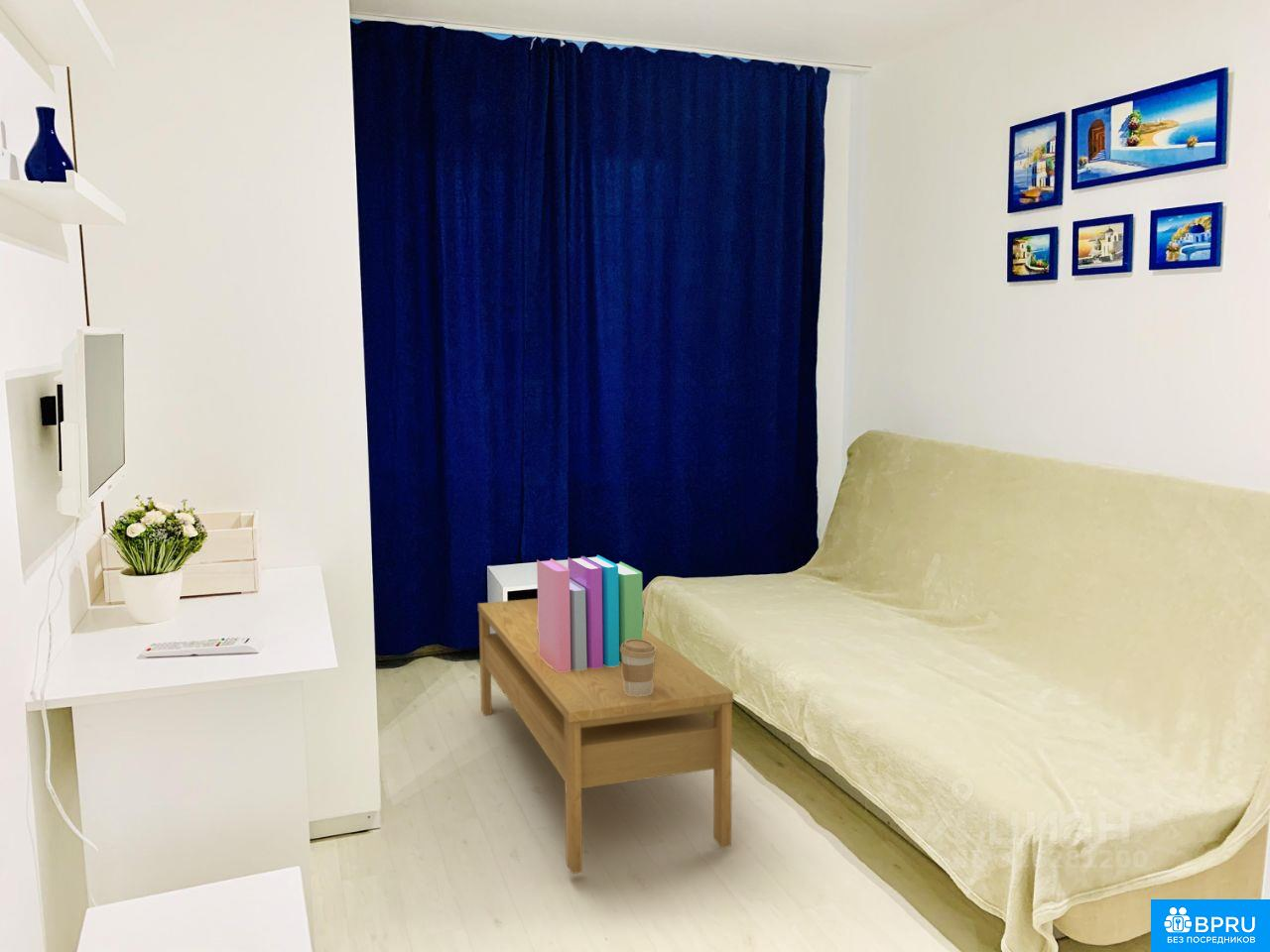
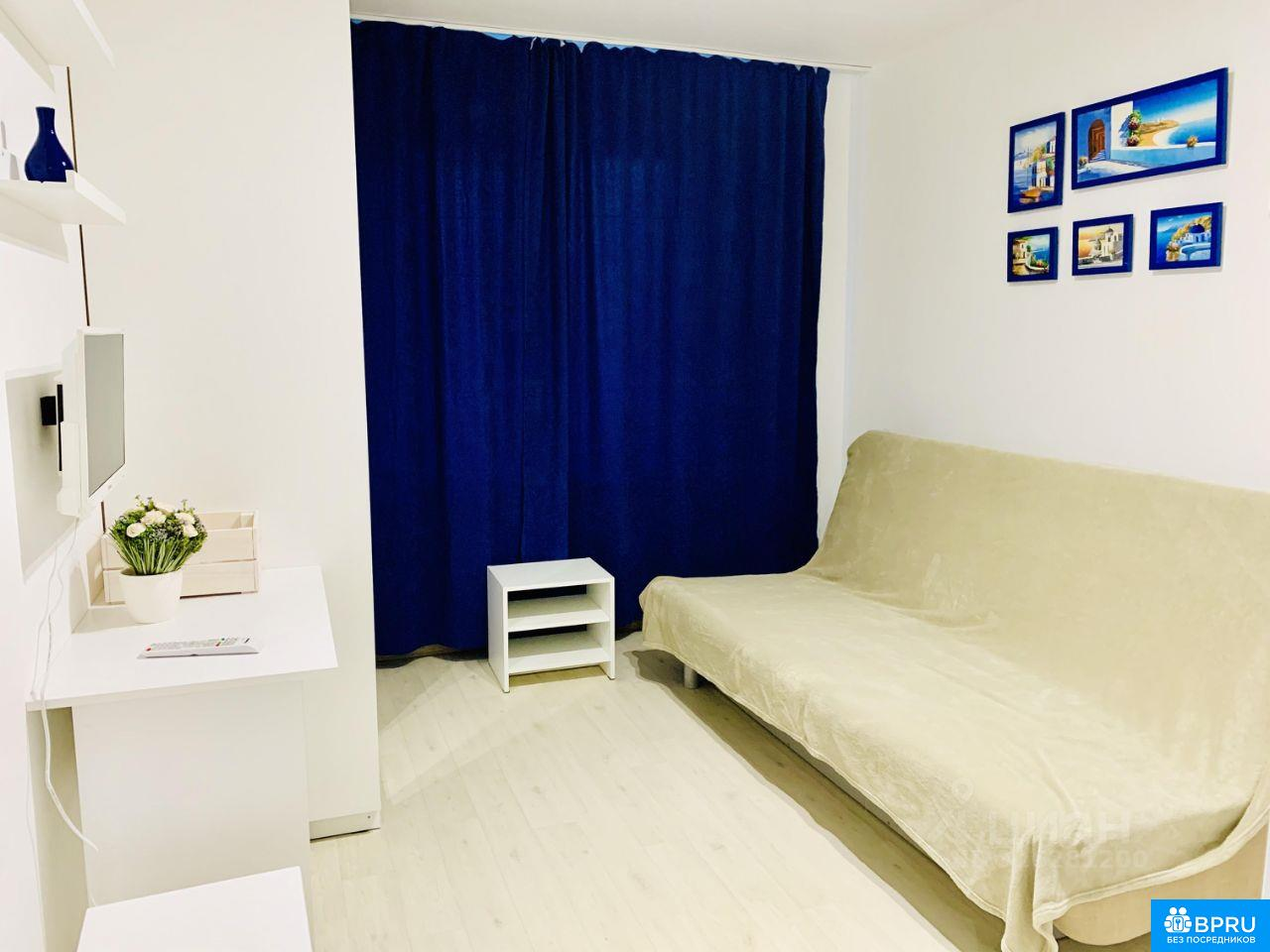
- coffee cup [620,639,657,696]
- coffee table [477,598,734,875]
- books [536,554,644,672]
